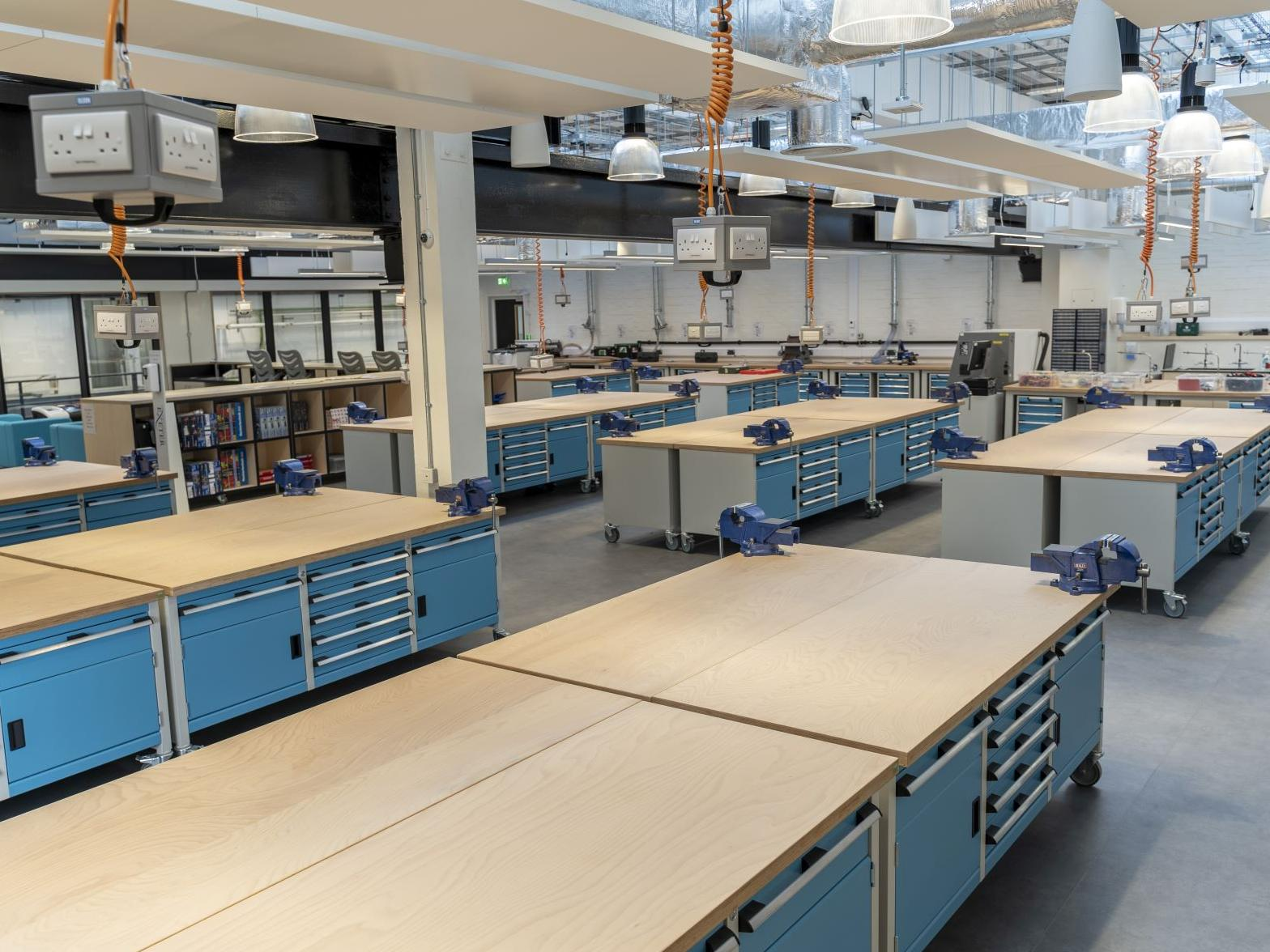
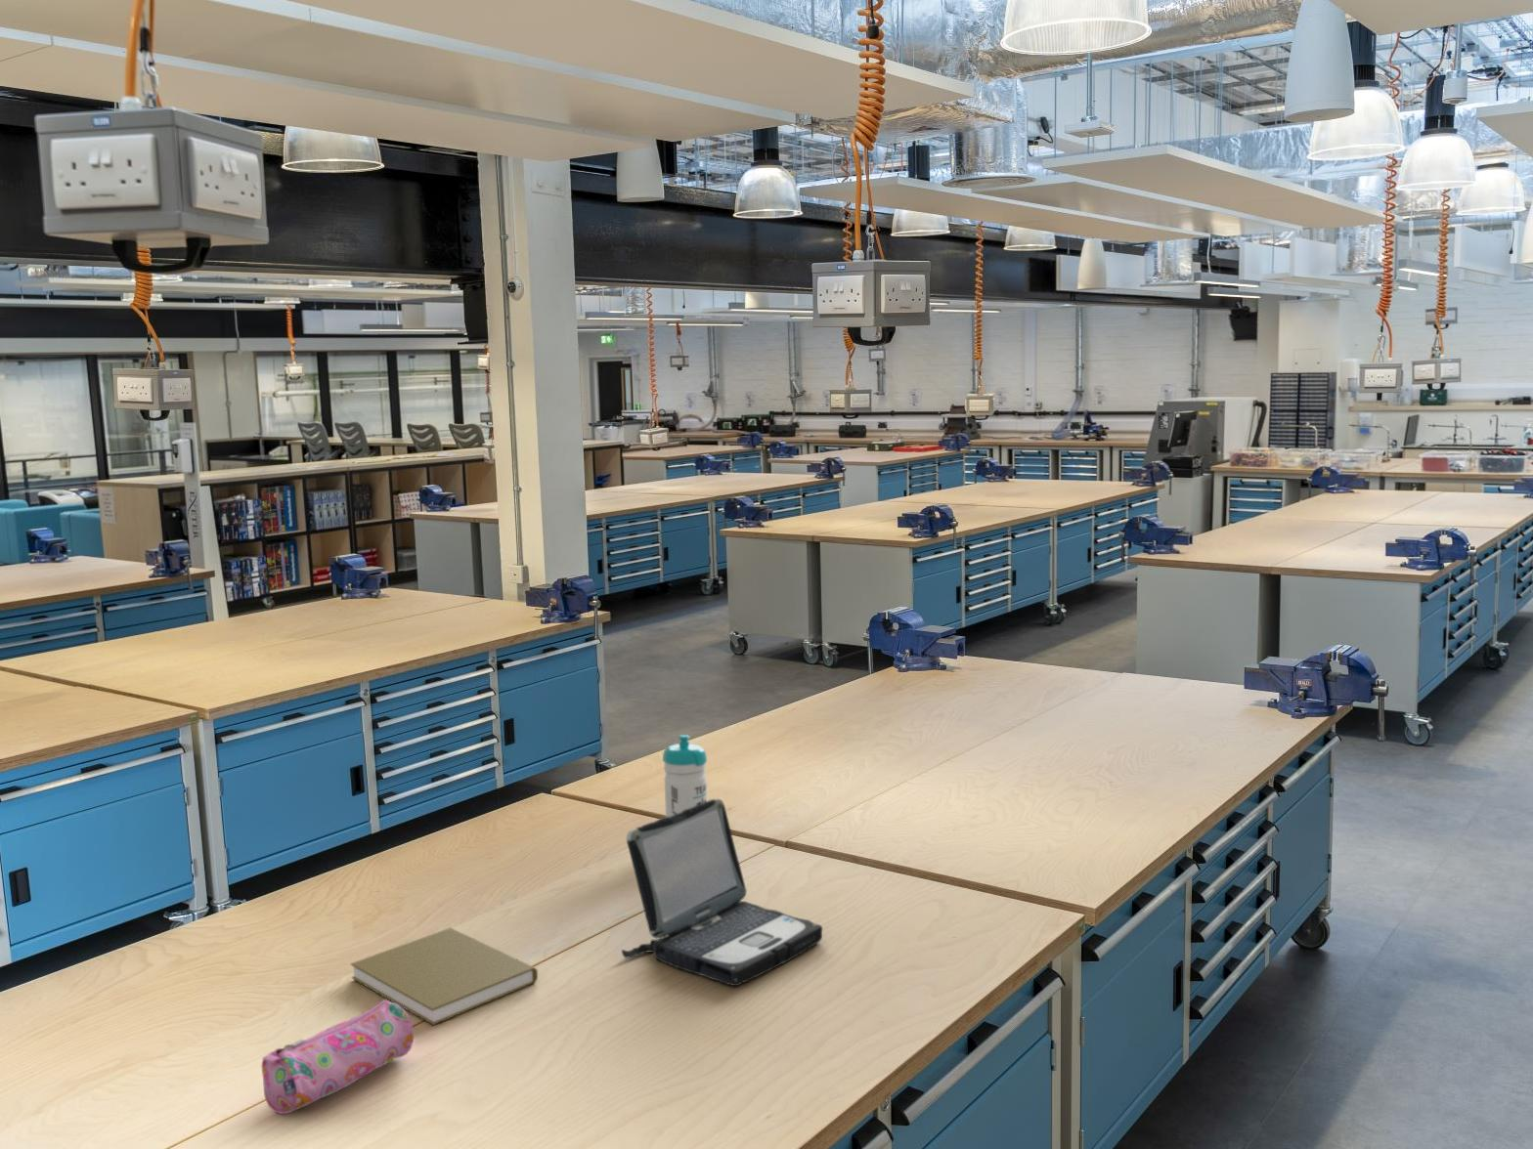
+ laptop [620,798,823,987]
+ book [350,927,538,1026]
+ pencil case [261,998,414,1115]
+ water bottle [661,734,707,817]
